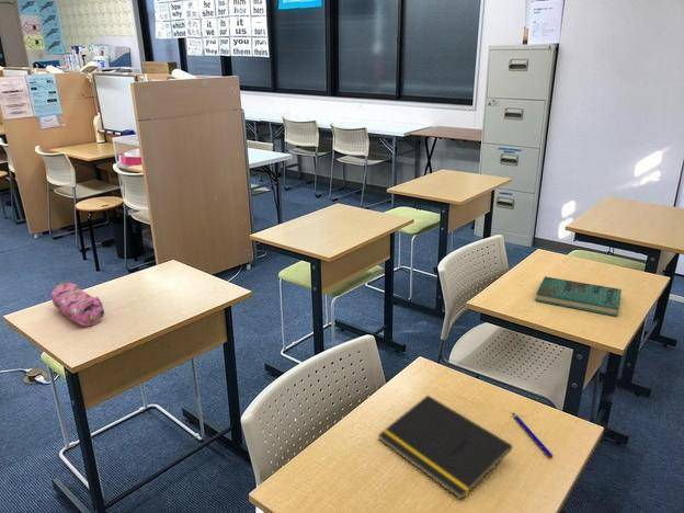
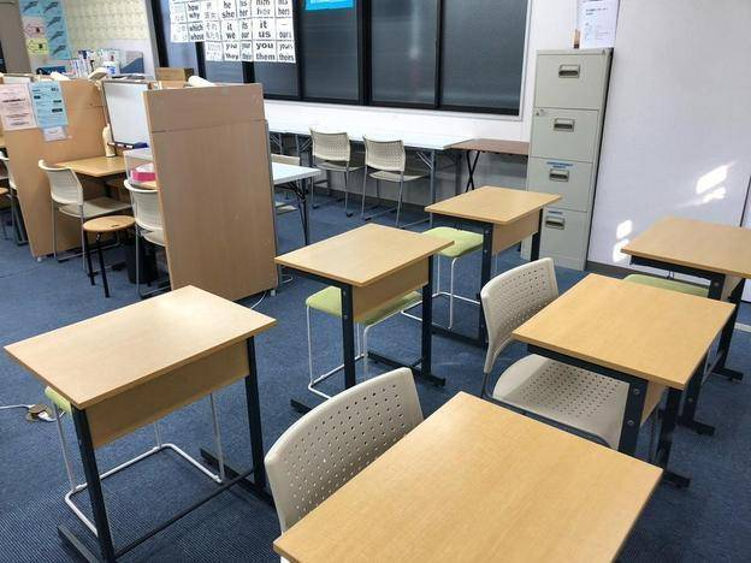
- notepad [377,394,513,501]
- pencil case [50,282,105,327]
- pen [511,412,554,459]
- book [535,275,623,317]
